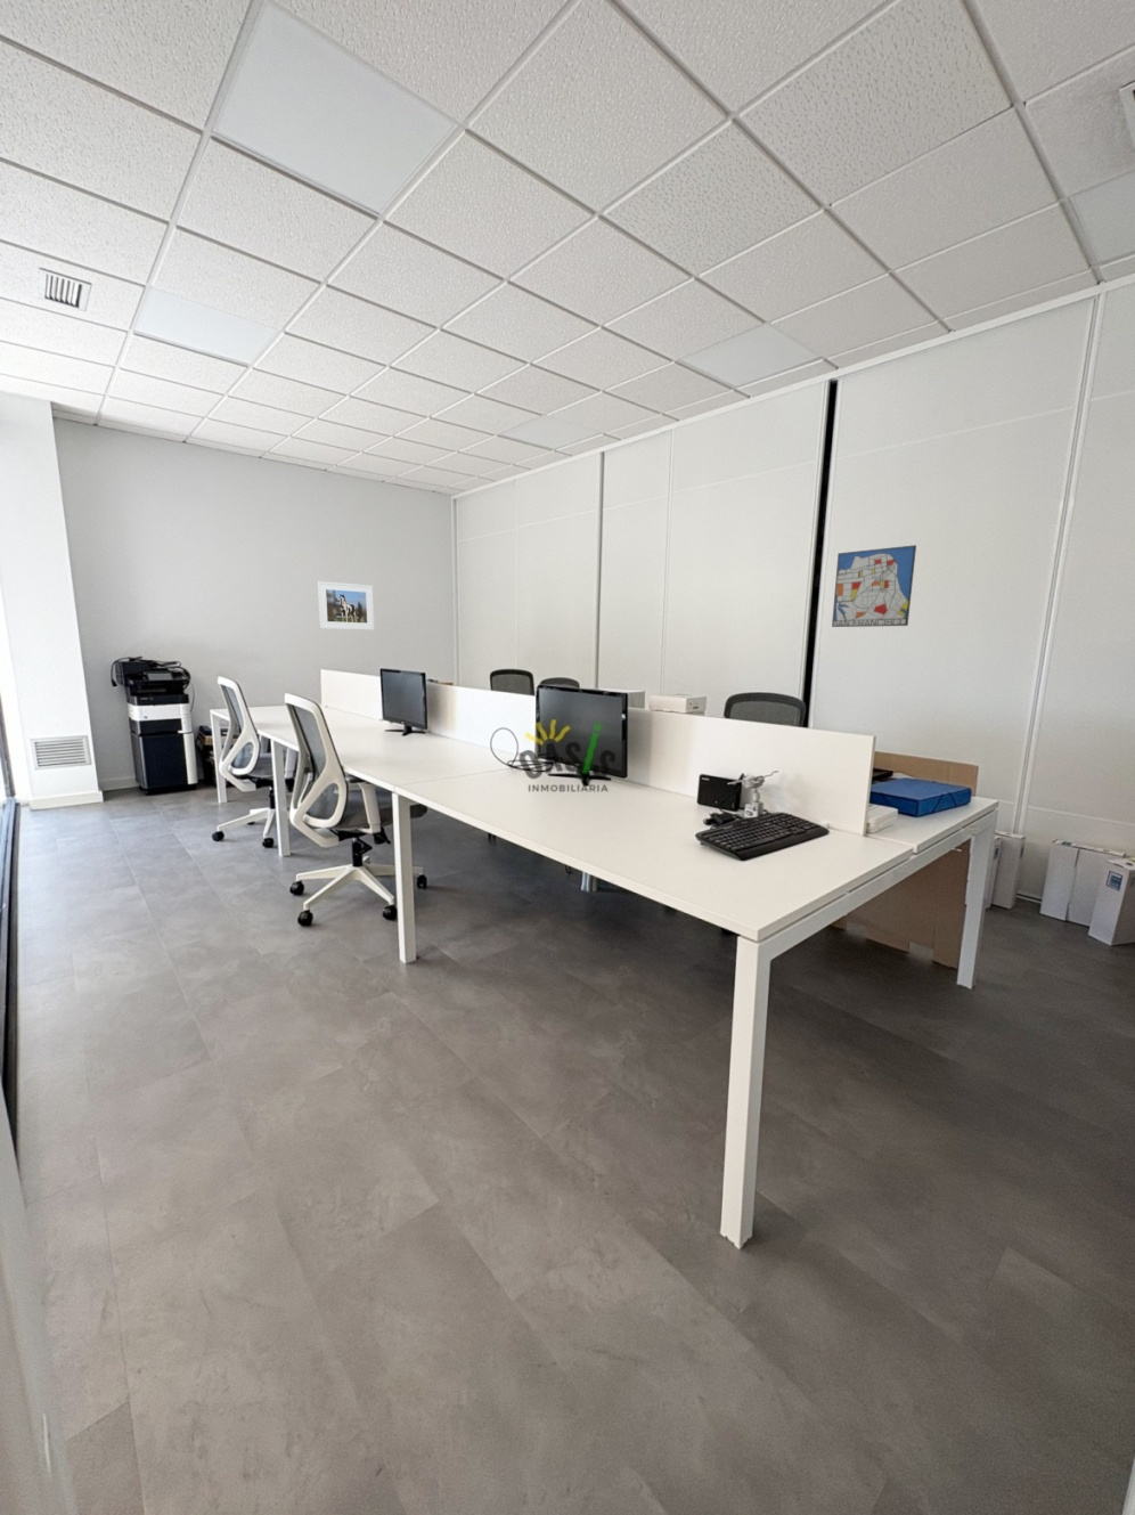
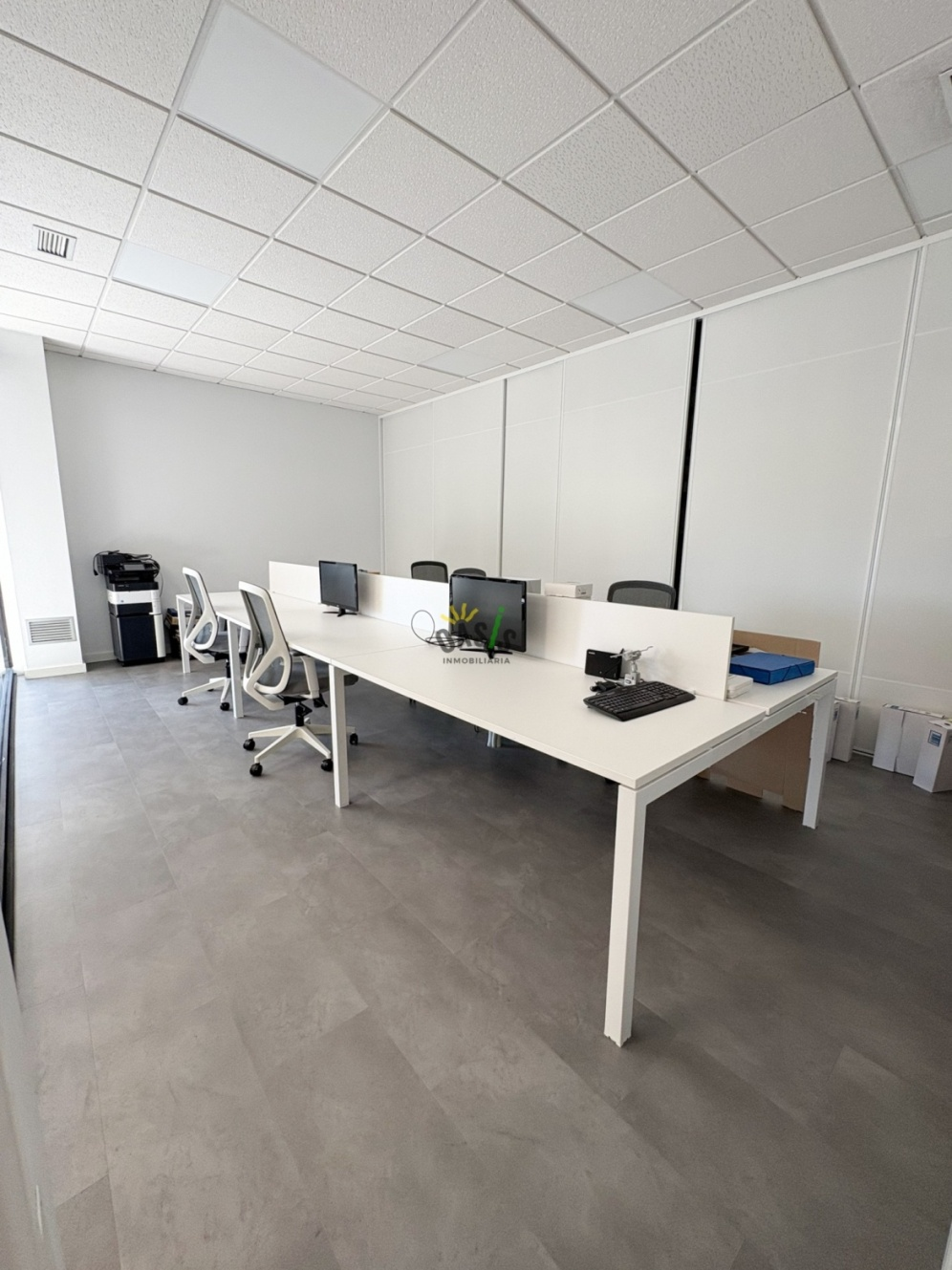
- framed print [317,580,374,631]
- wall art [831,544,917,629]
